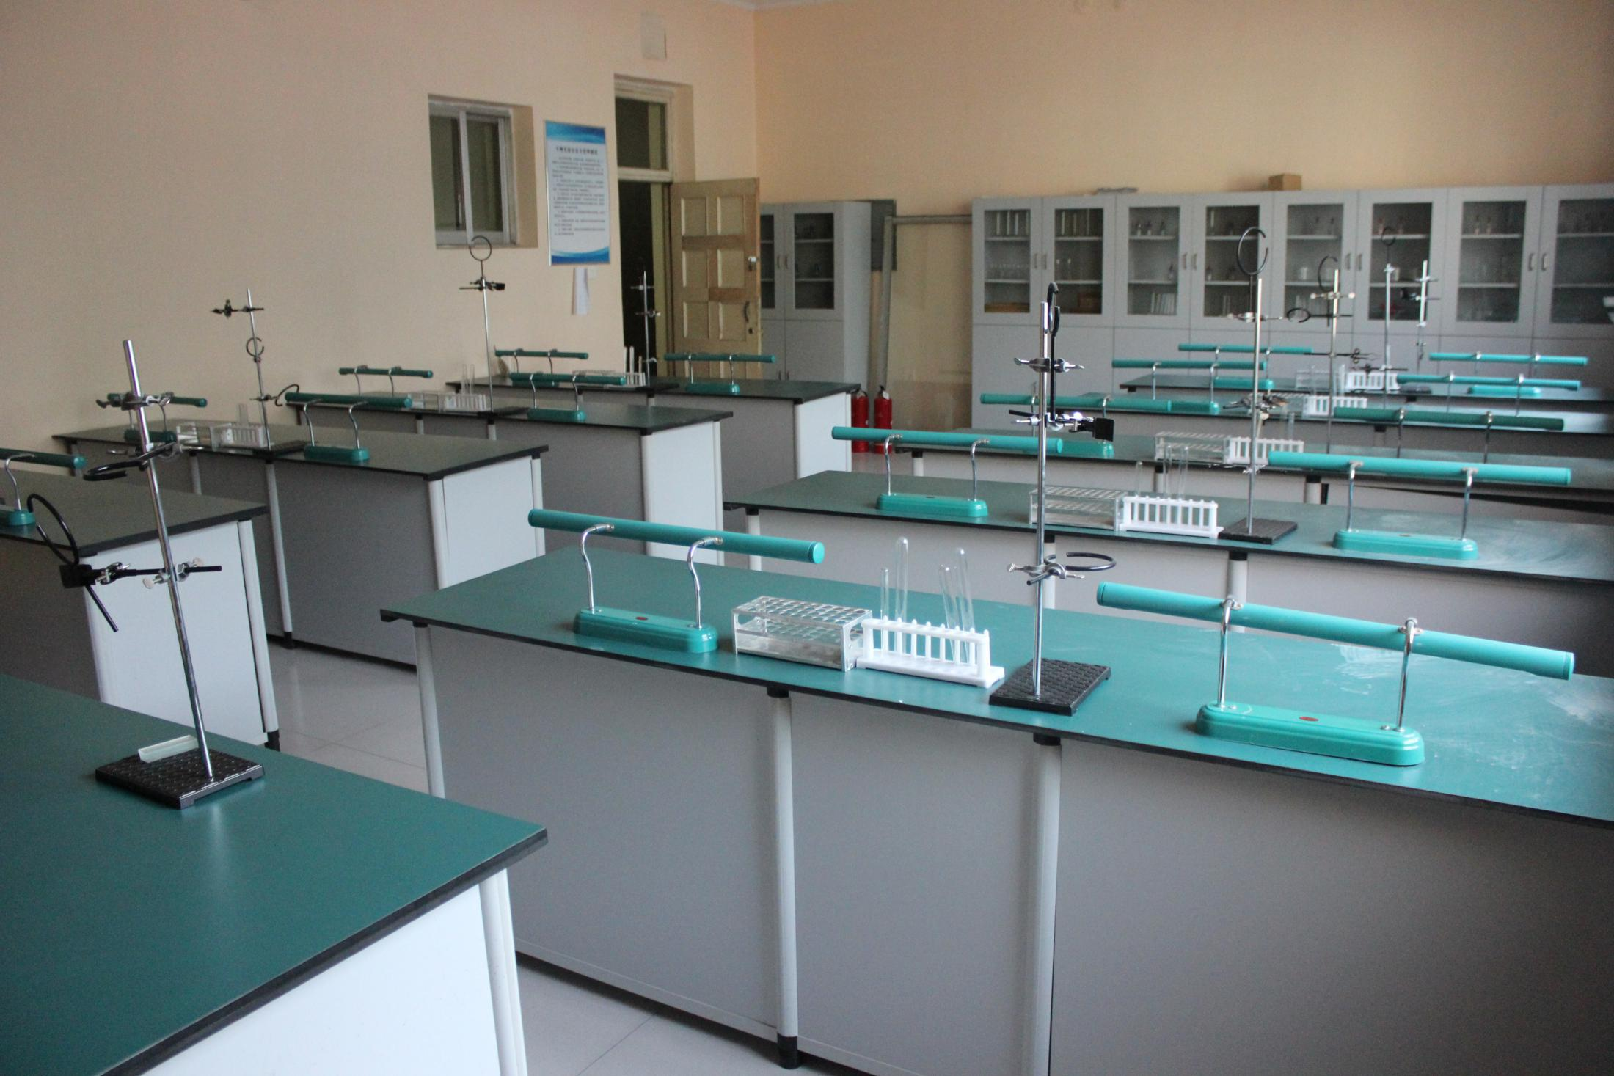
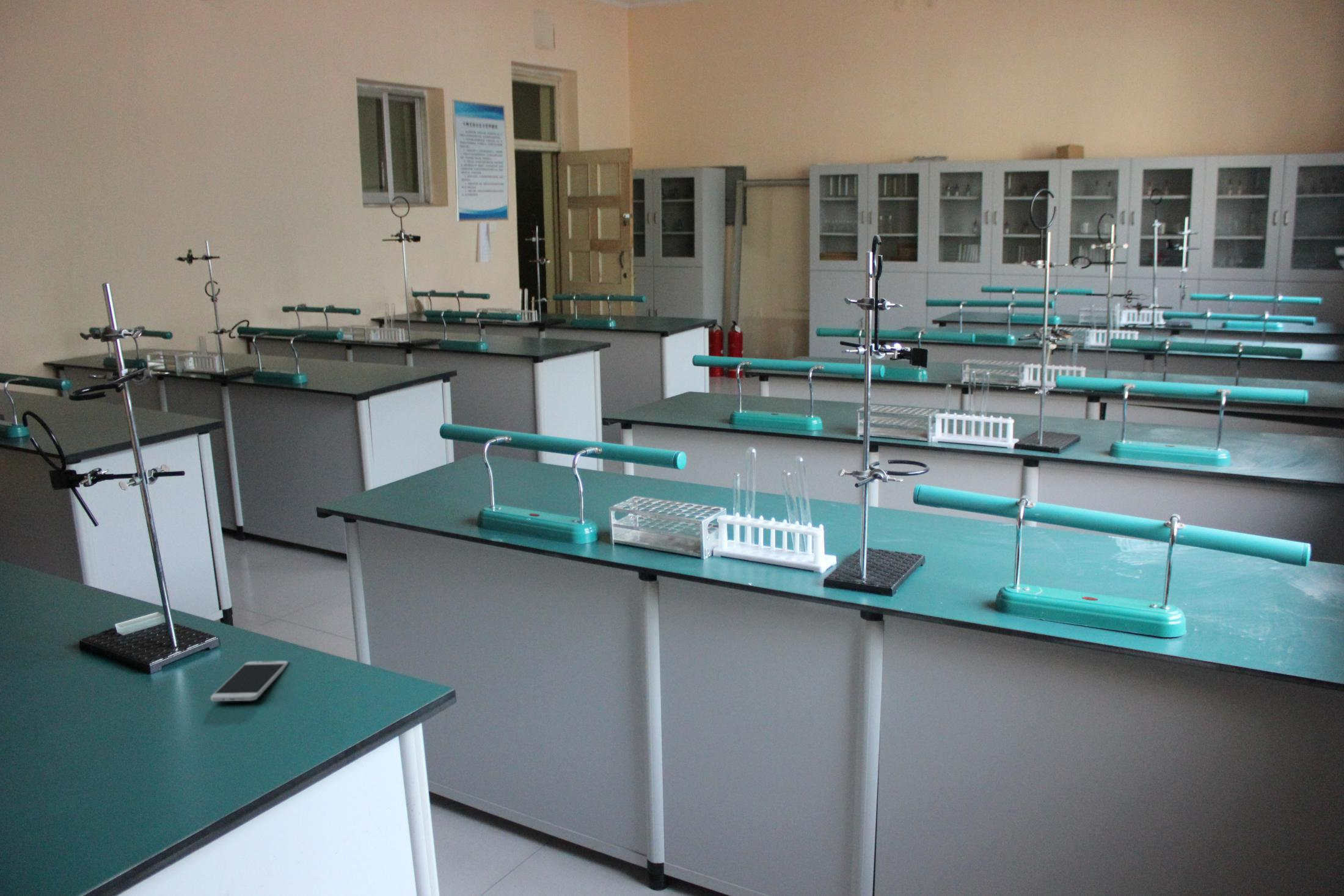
+ smartphone [210,660,289,702]
